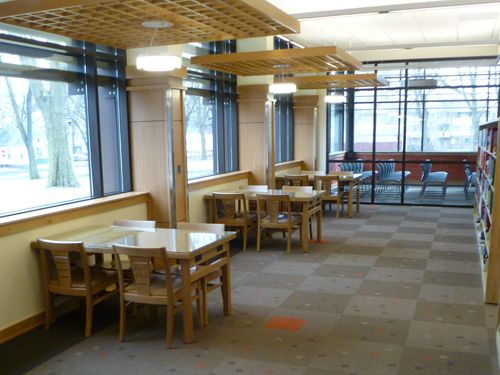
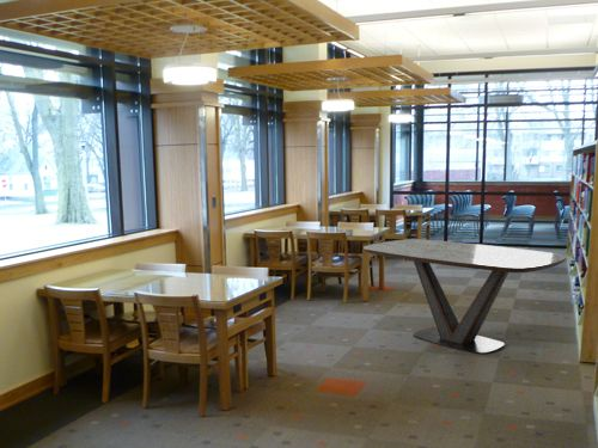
+ dining table [362,238,568,355]
